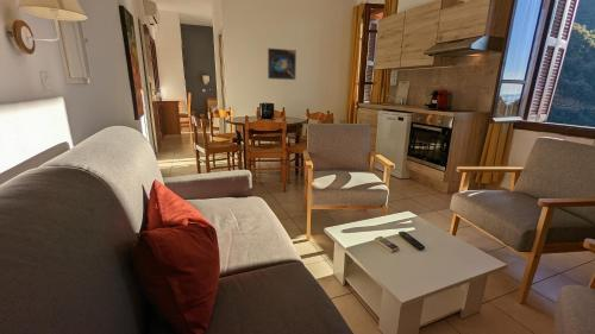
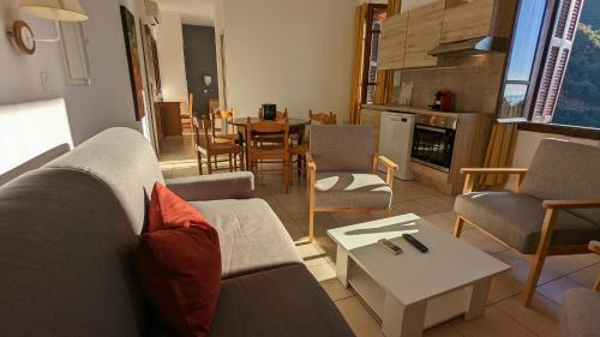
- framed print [267,46,298,81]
